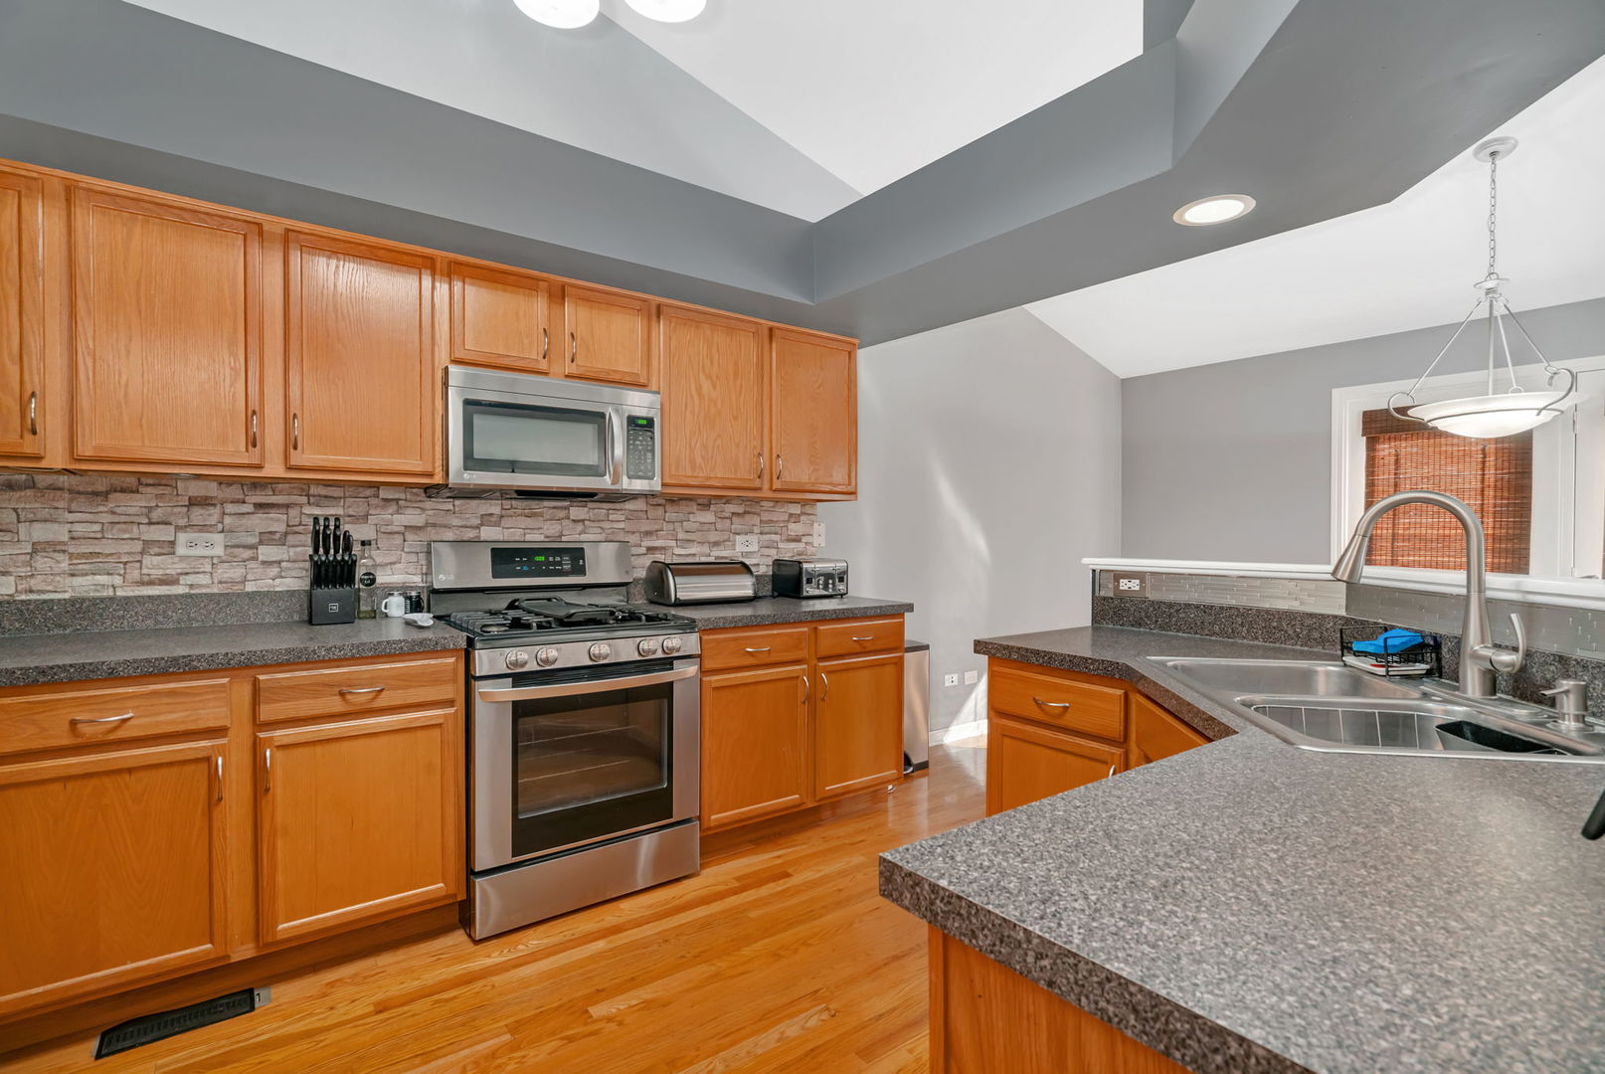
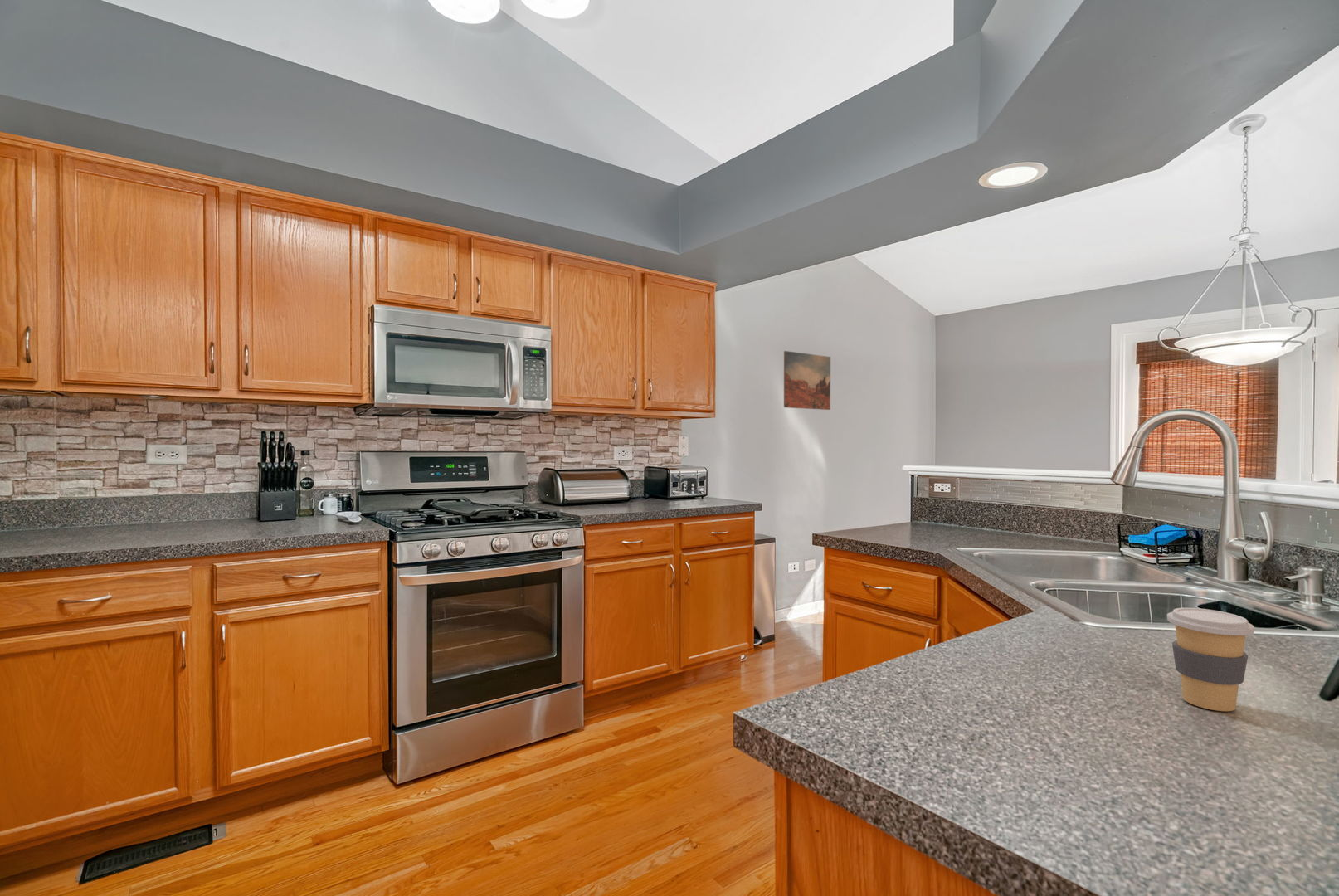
+ coffee cup [1166,607,1255,712]
+ wall art [783,350,831,411]
